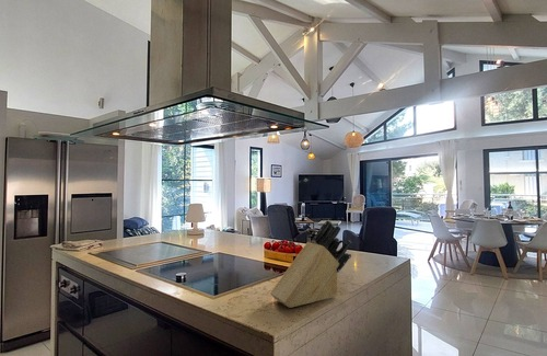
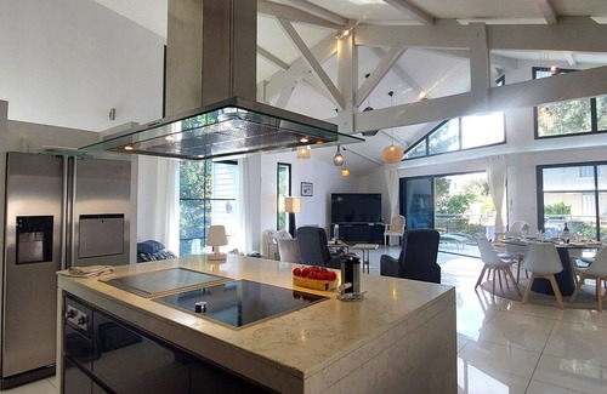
- knife block [269,219,352,309]
